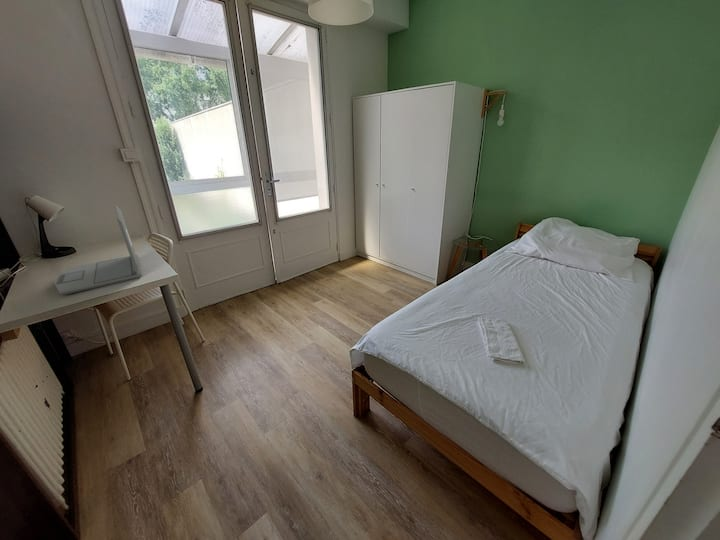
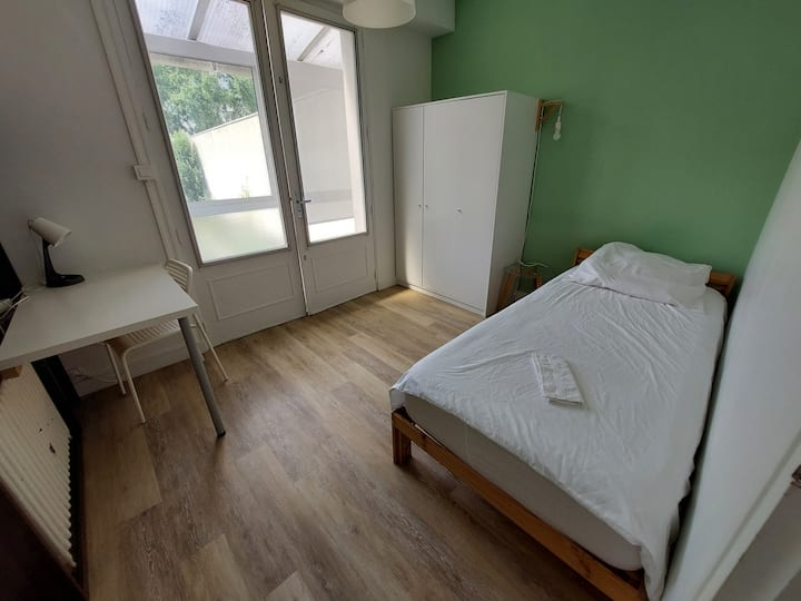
- laptop [53,204,143,296]
